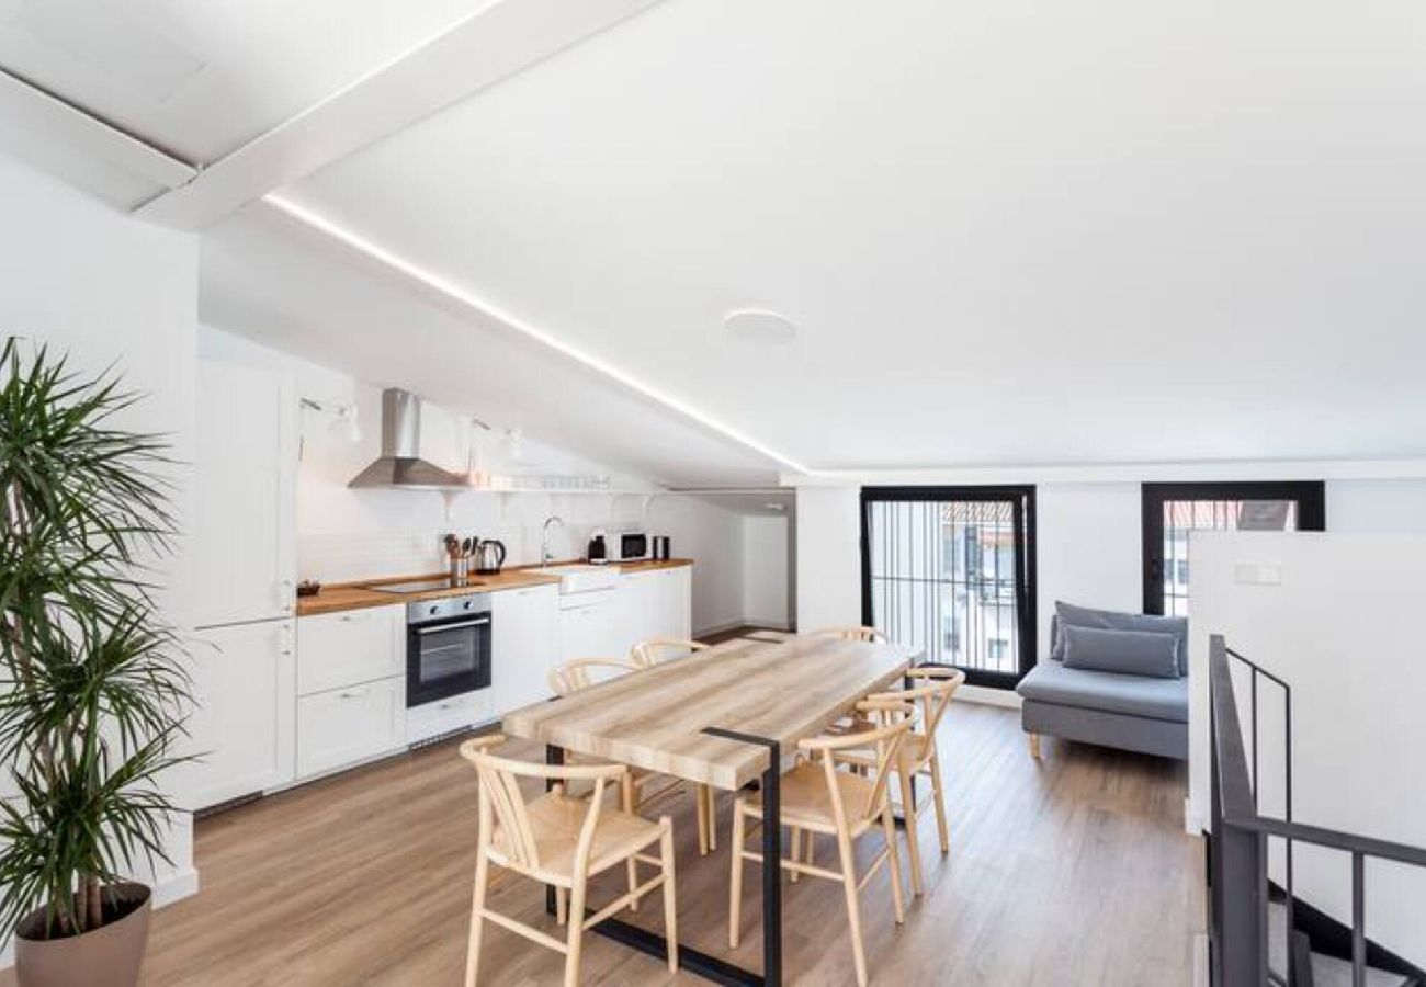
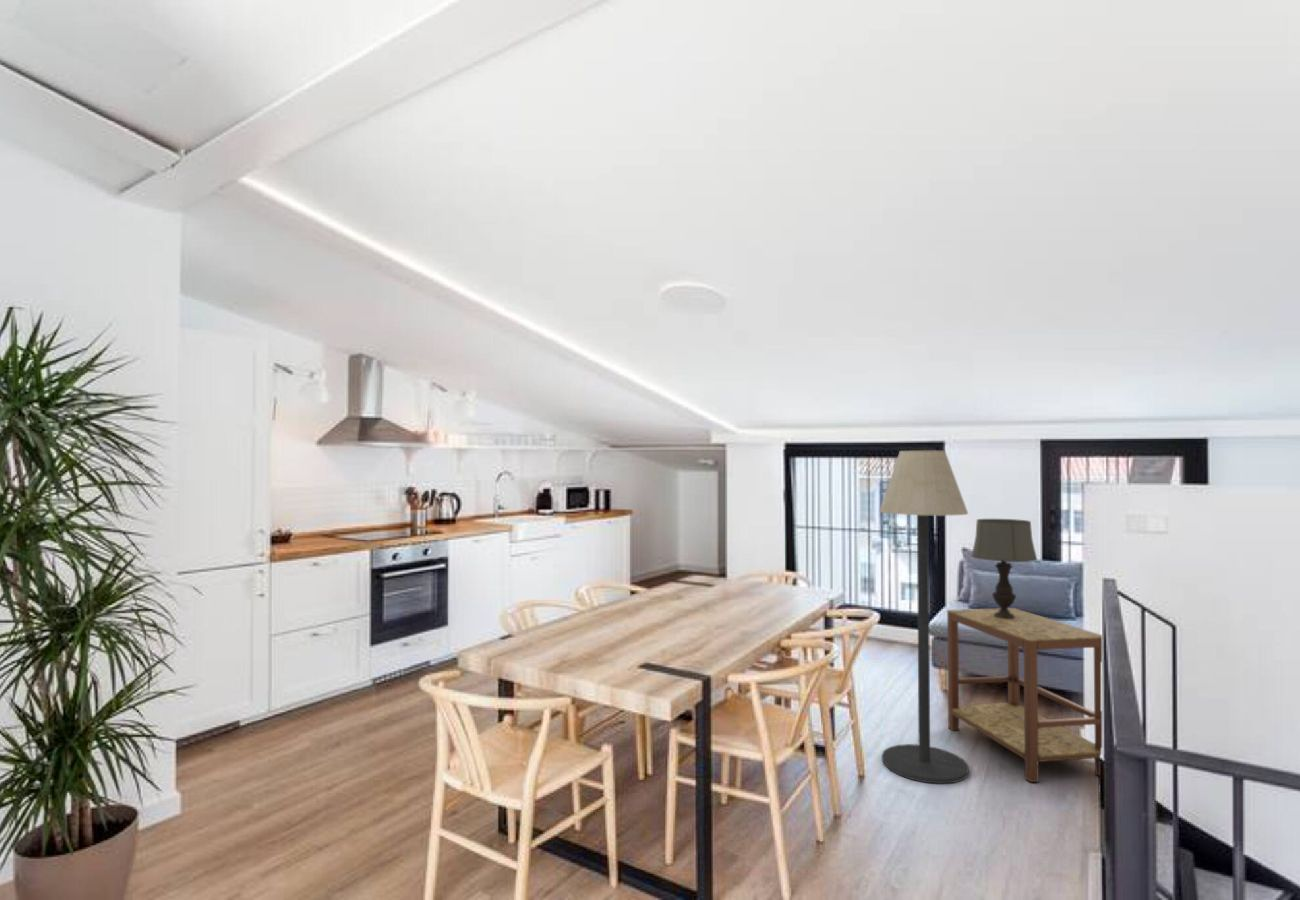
+ floor lamp [878,450,970,785]
+ side table [946,607,1103,783]
+ table lamp [970,518,1038,619]
